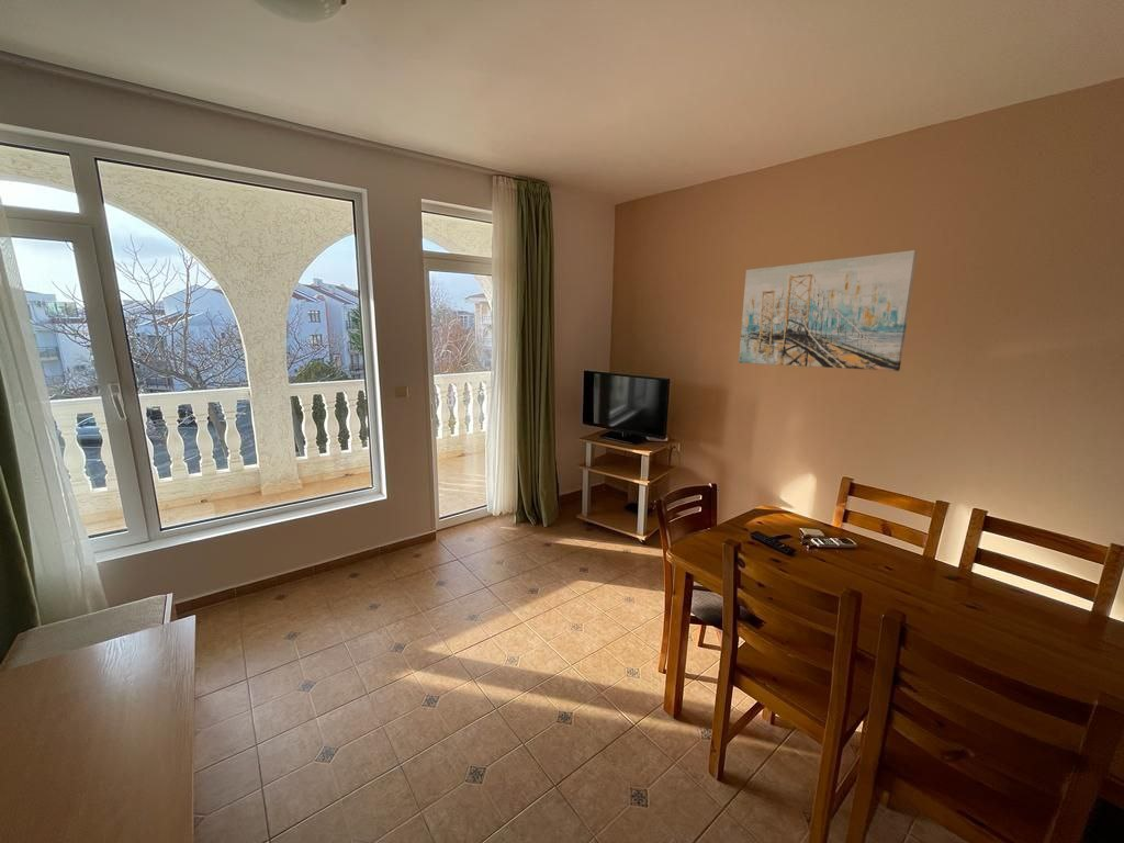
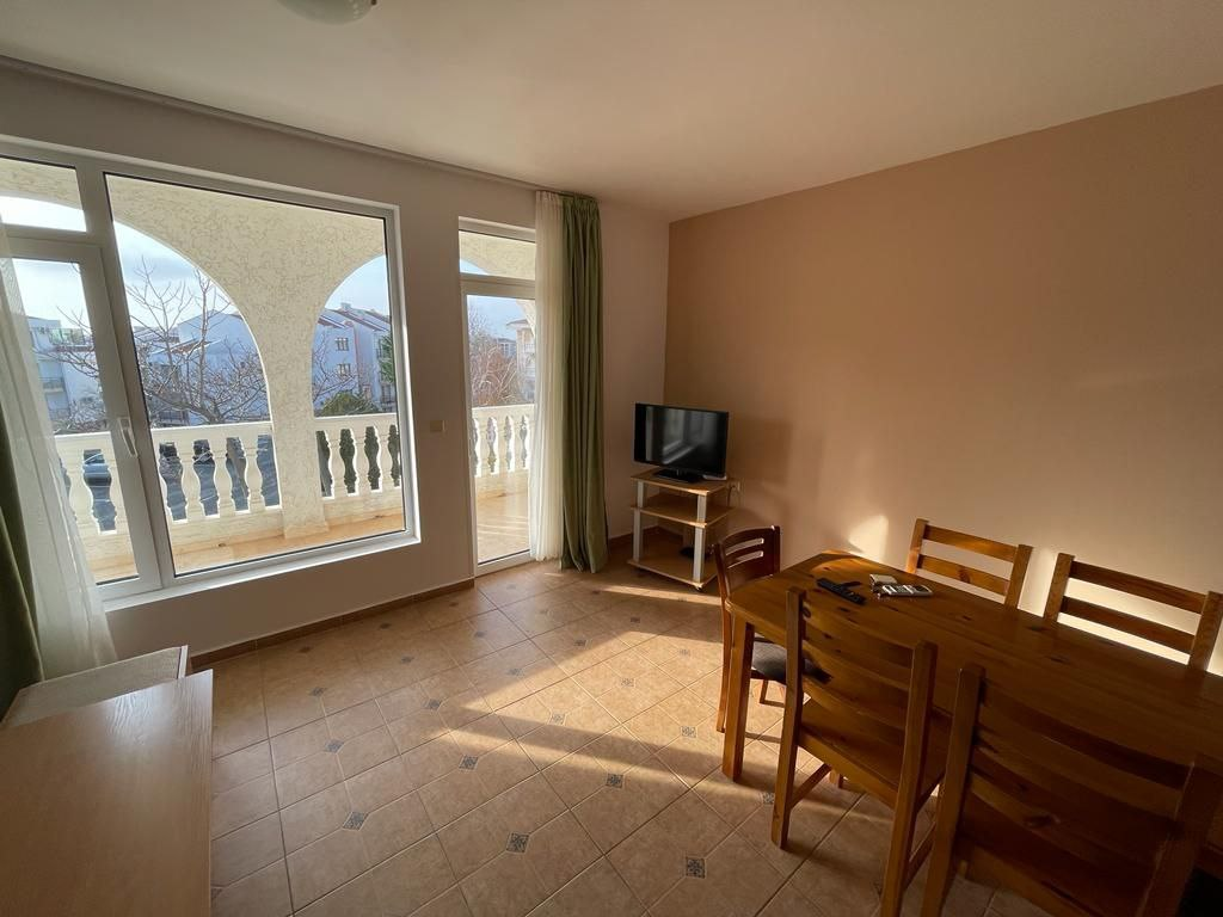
- wall art [738,249,918,372]
